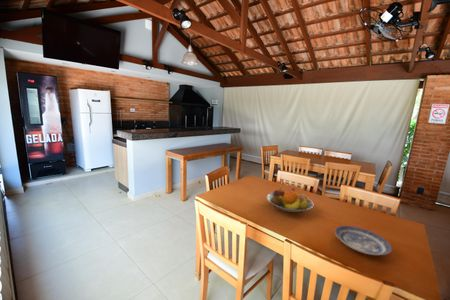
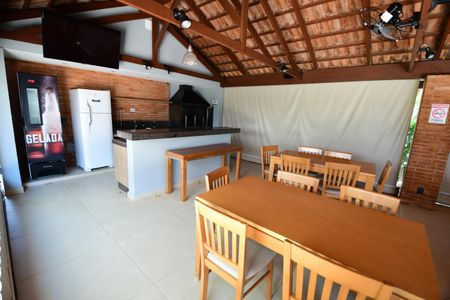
- plate [334,225,393,256]
- fruit bowl [266,187,314,213]
